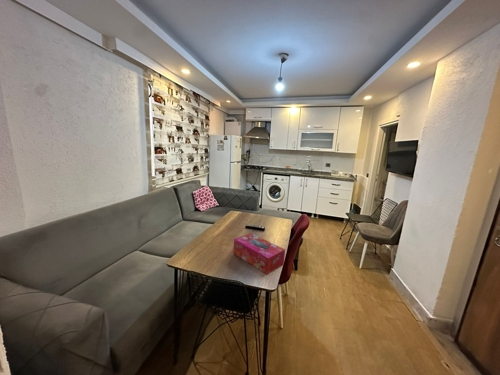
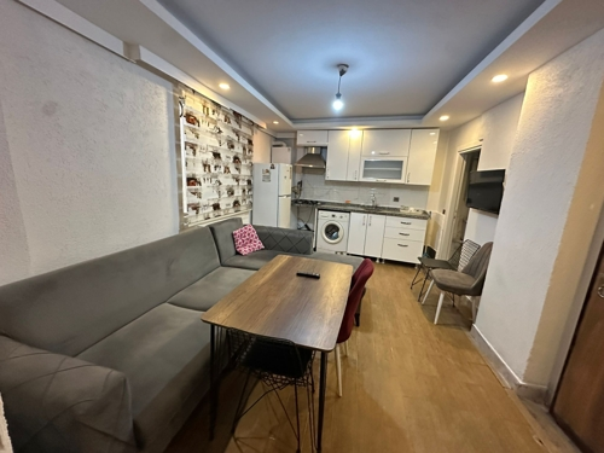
- tissue box [232,232,286,276]
